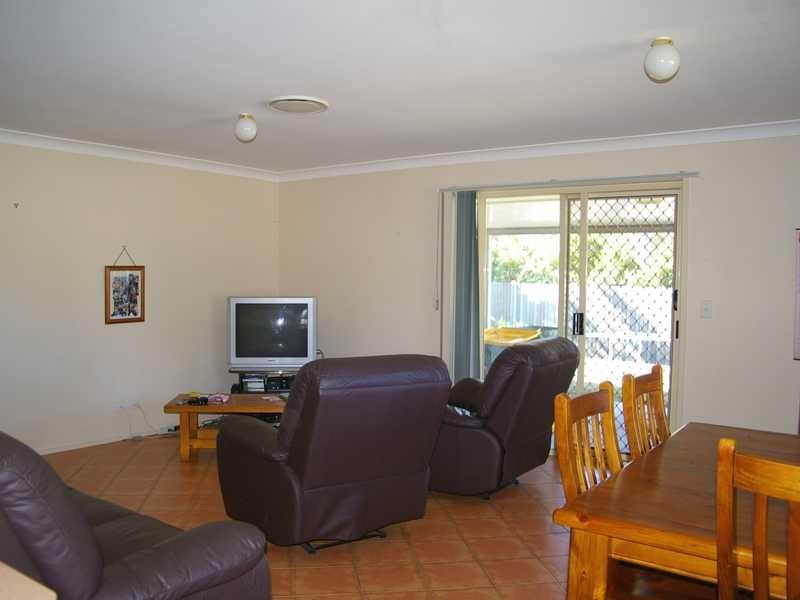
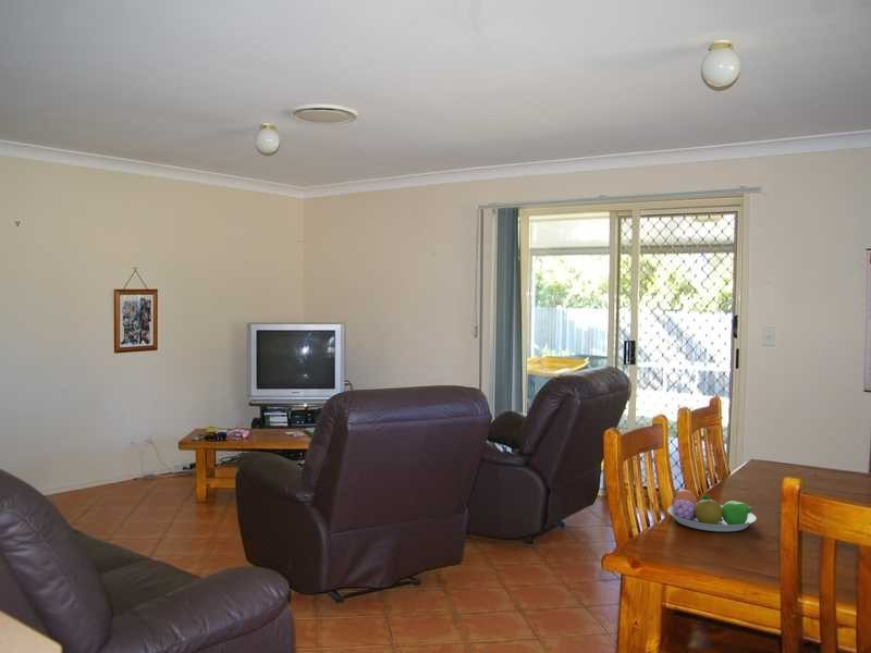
+ fruit bowl [666,488,758,532]
